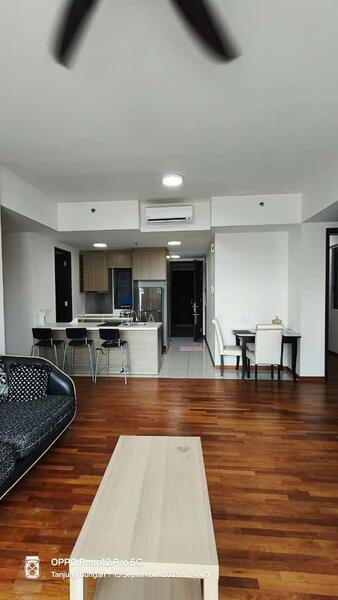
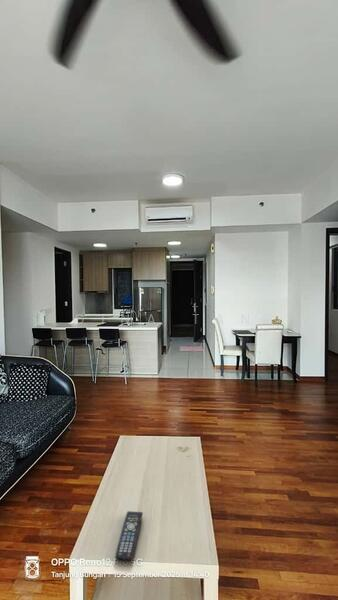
+ remote control [114,510,144,561]
